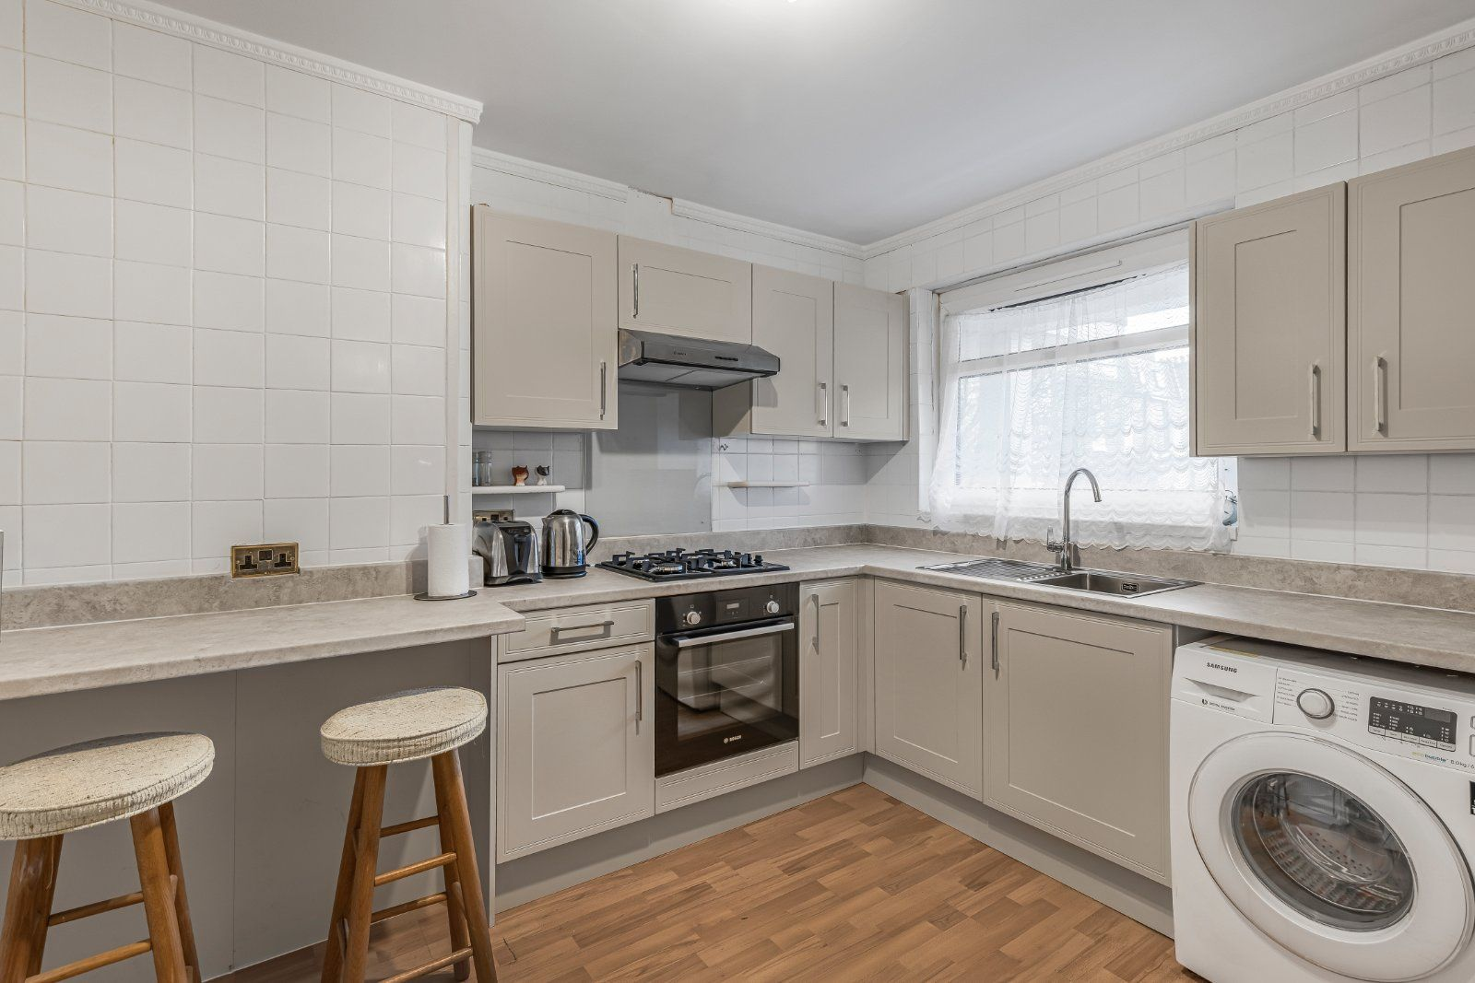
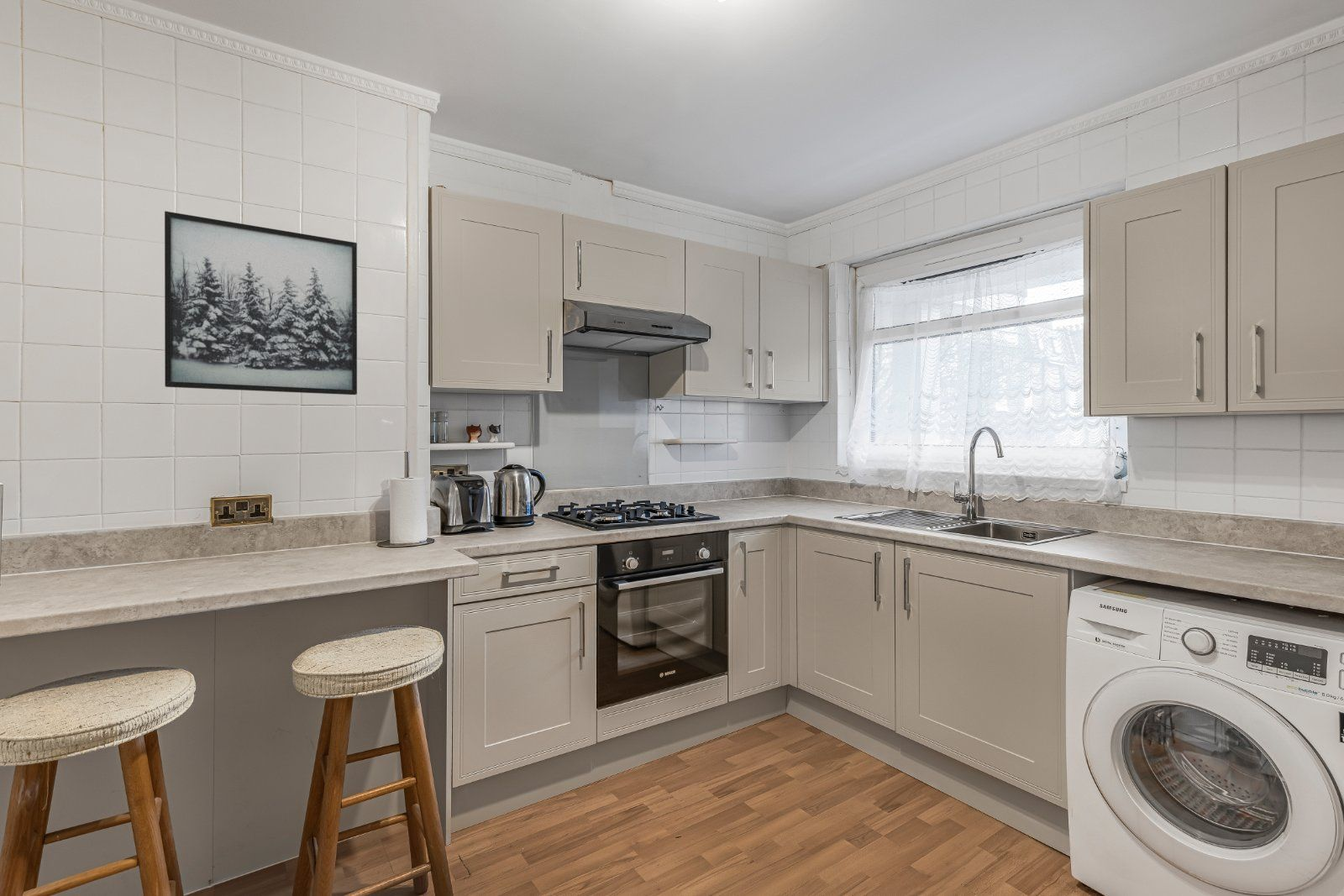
+ wall art [164,210,358,396]
